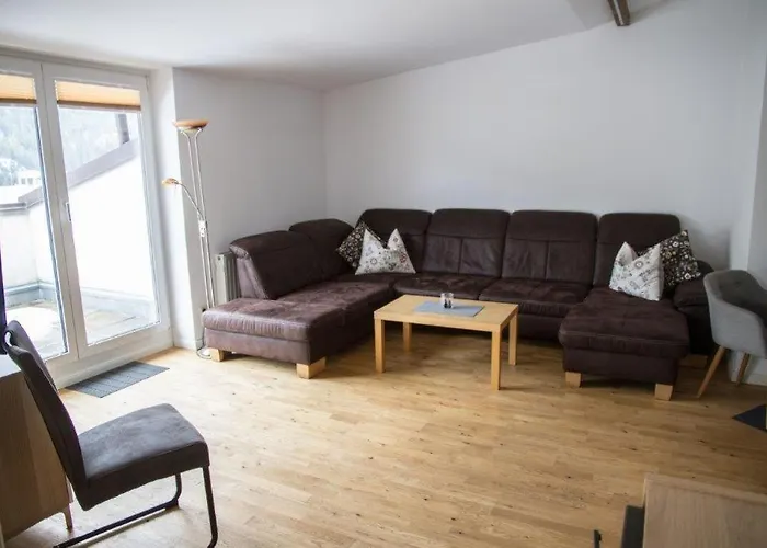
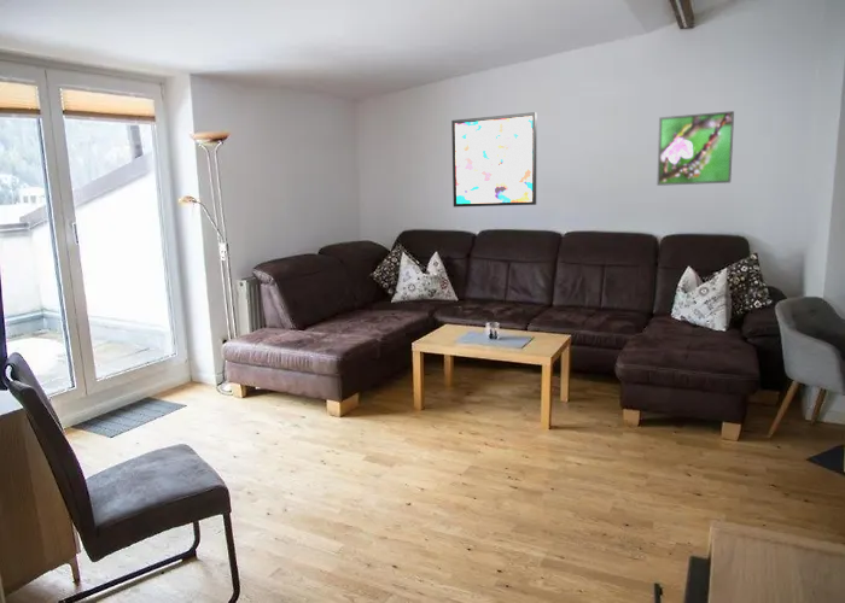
+ wall art [450,111,537,209]
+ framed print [655,110,735,187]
